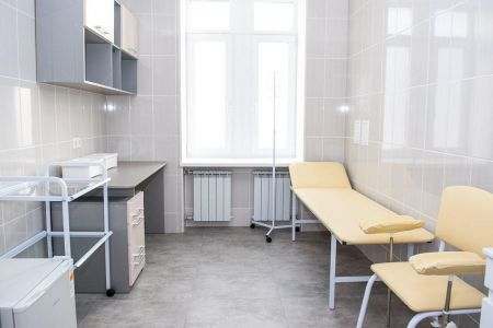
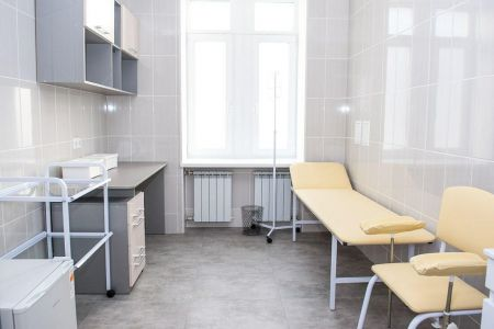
+ waste bin [239,204,266,236]
